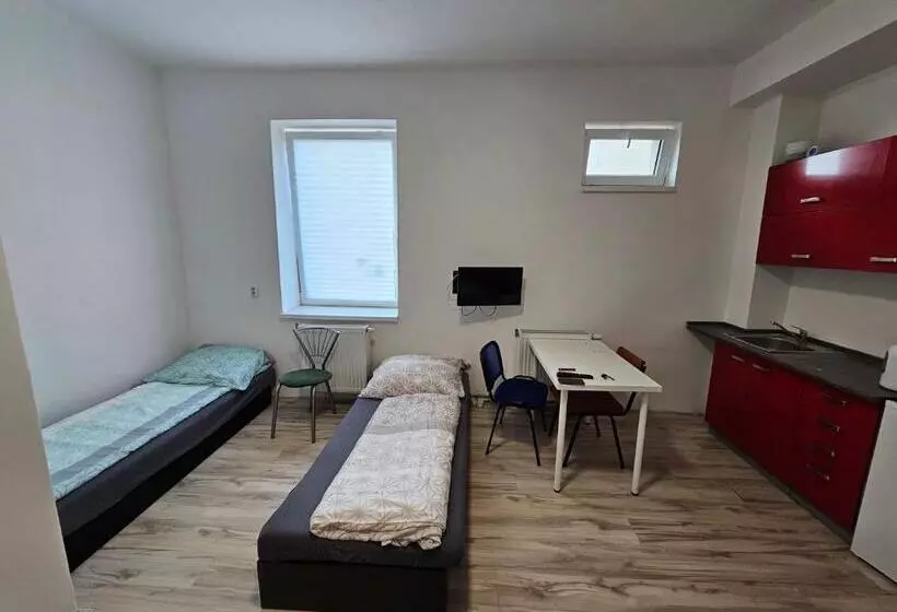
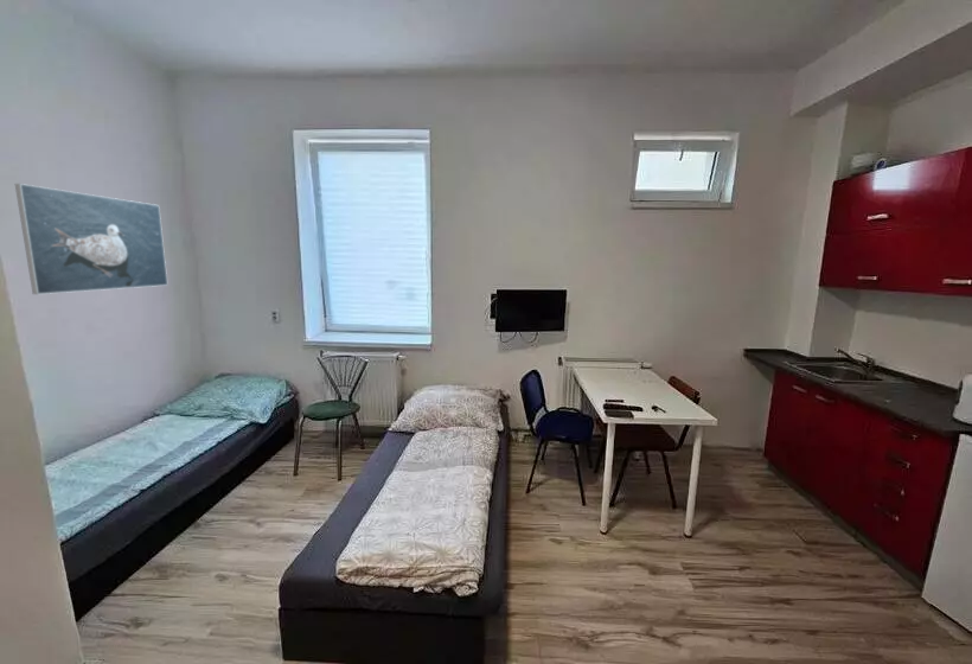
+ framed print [14,183,170,295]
